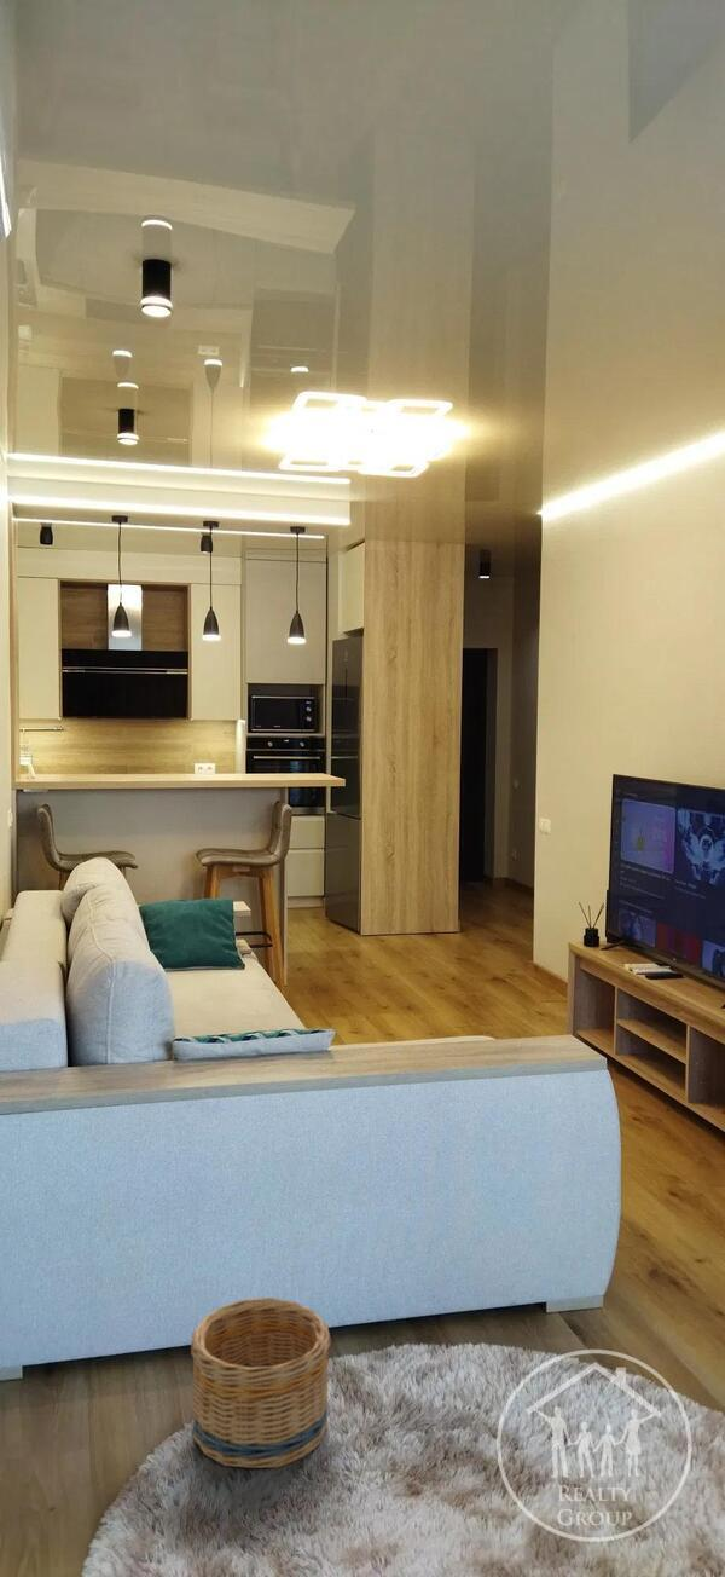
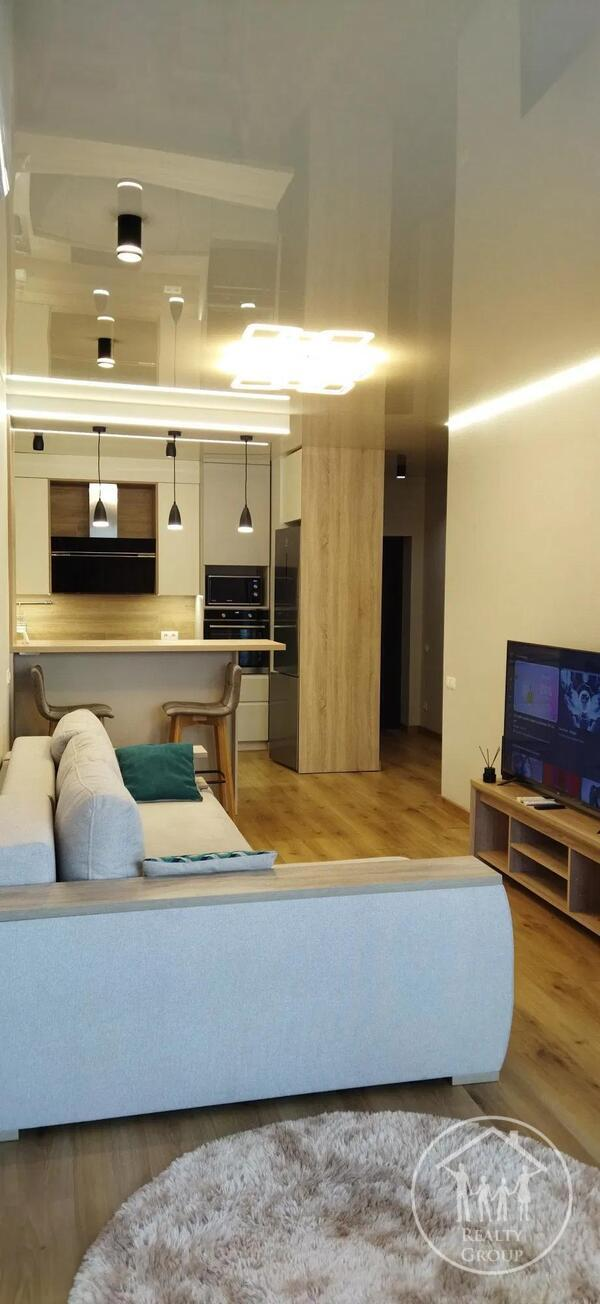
- basket [190,1296,332,1469]
